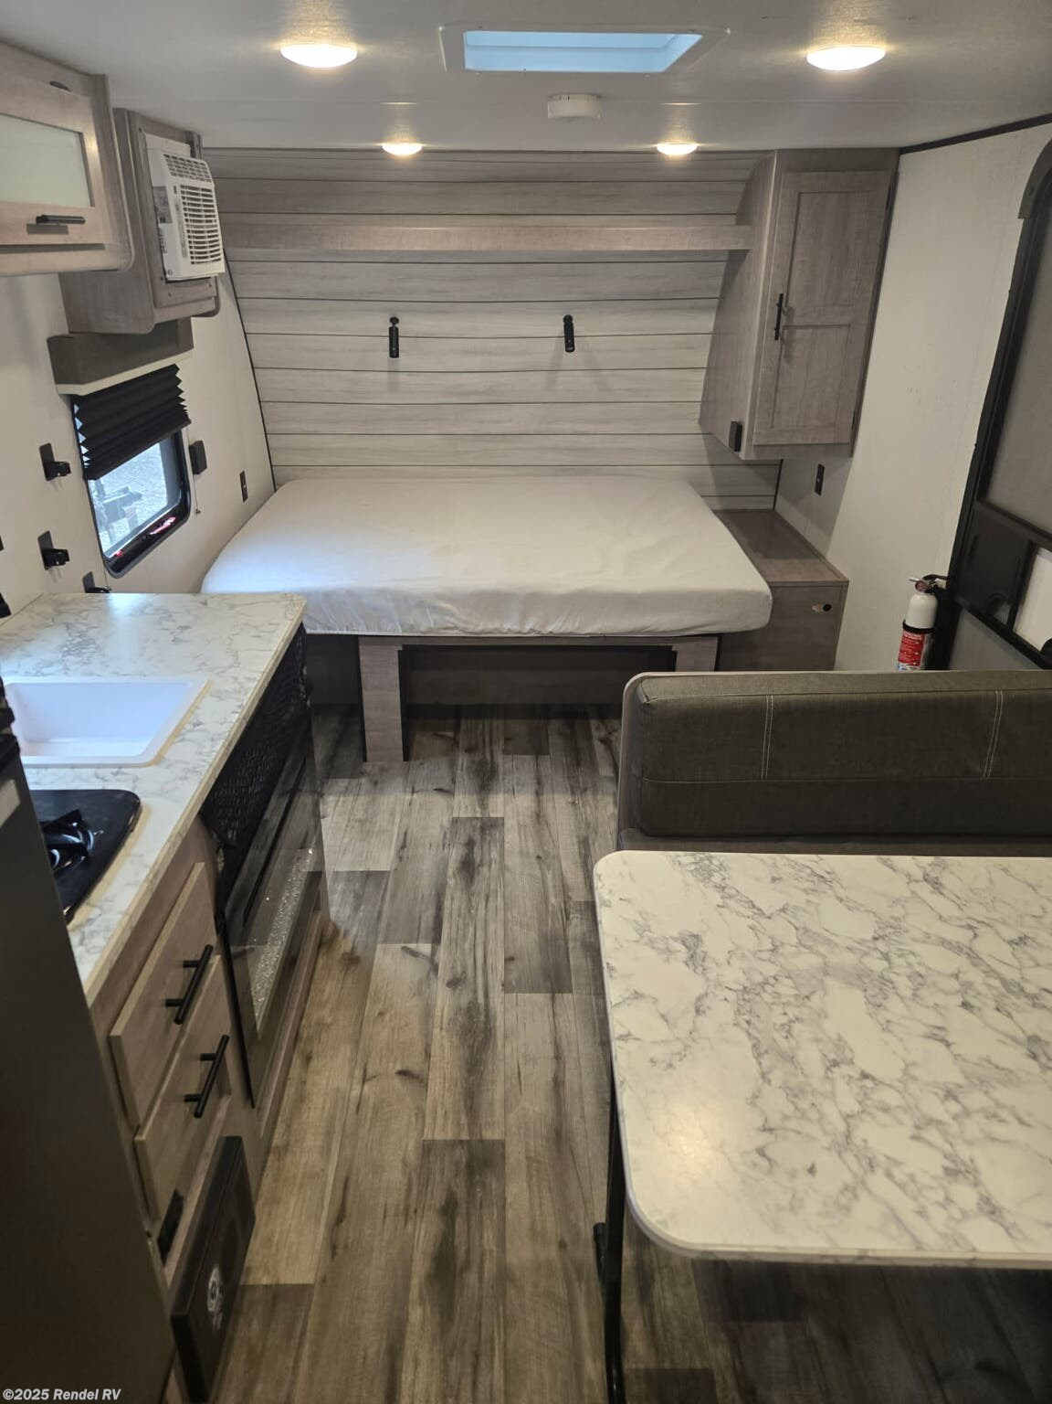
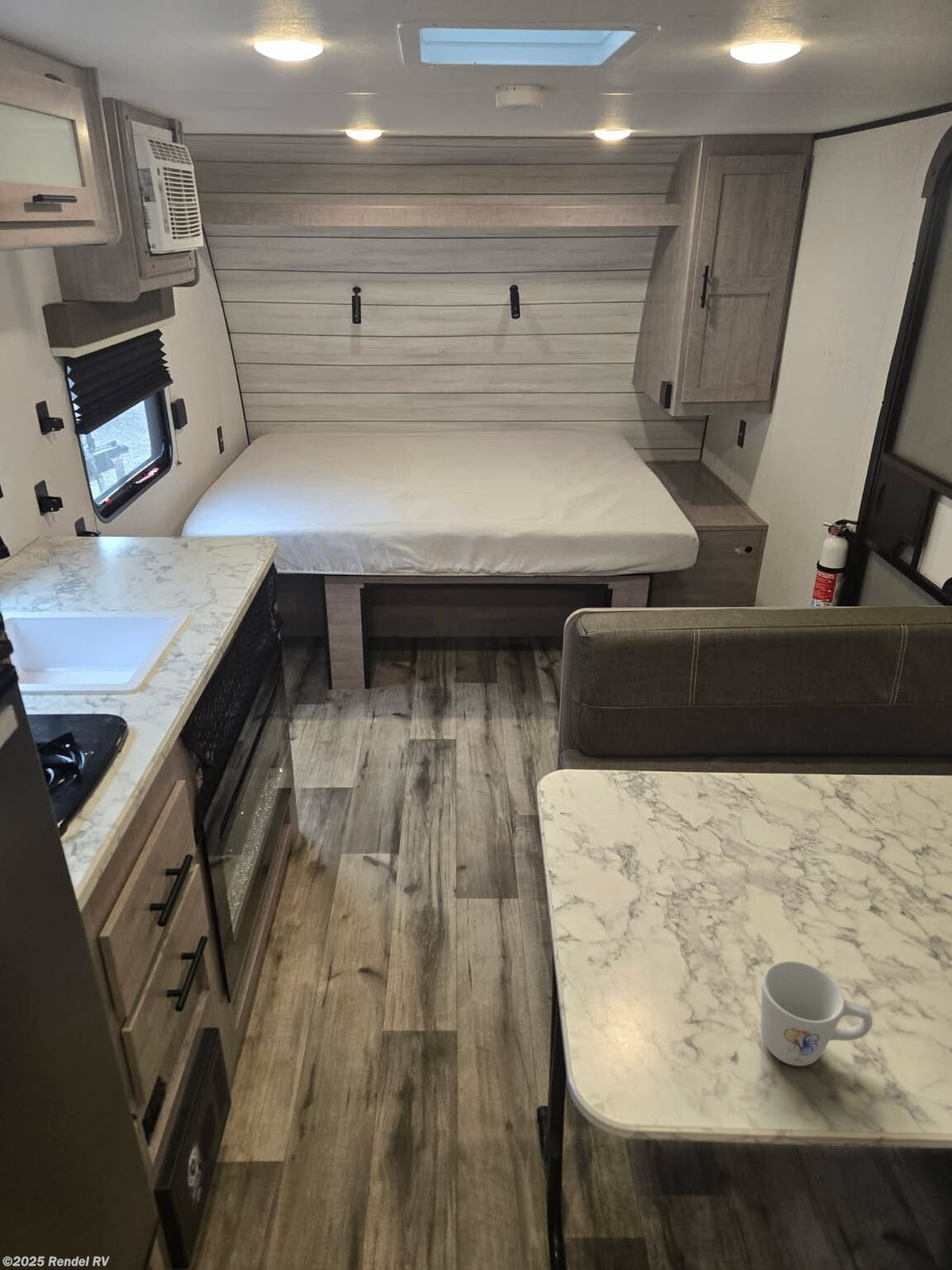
+ mug [760,960,873,1067]
